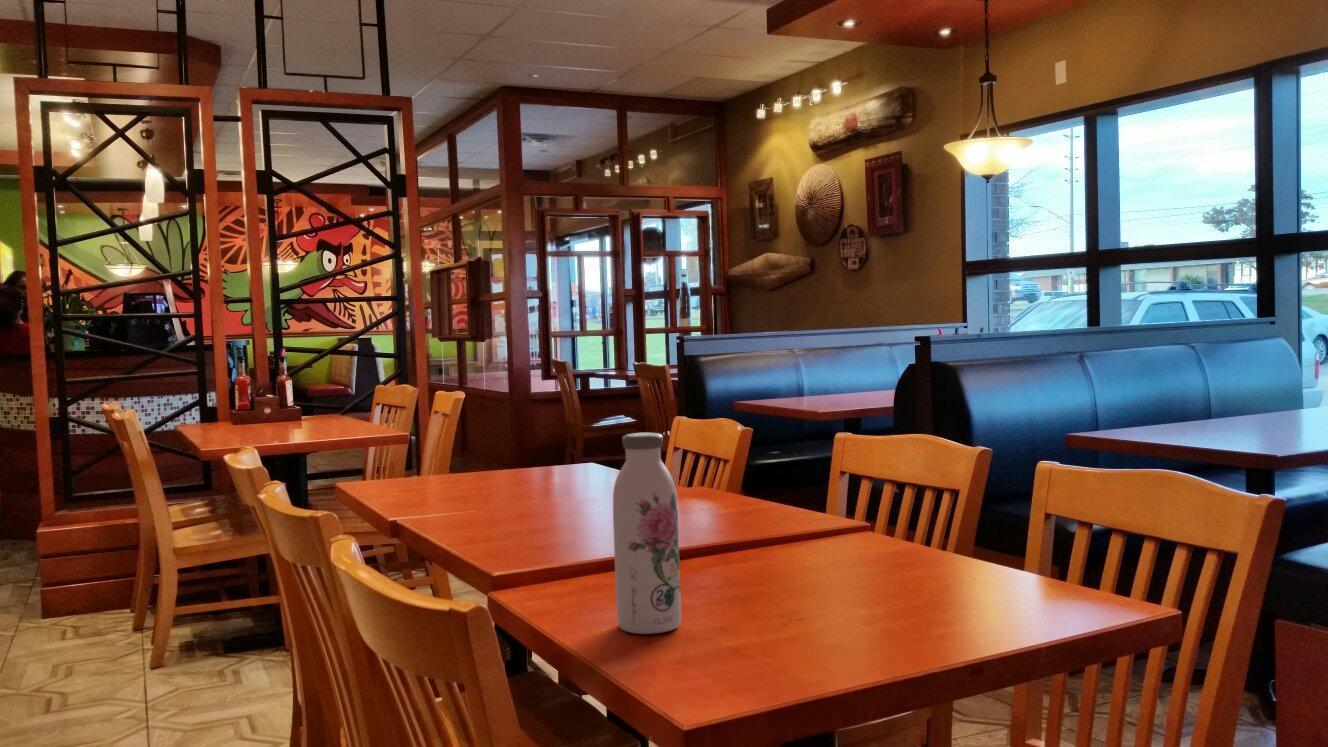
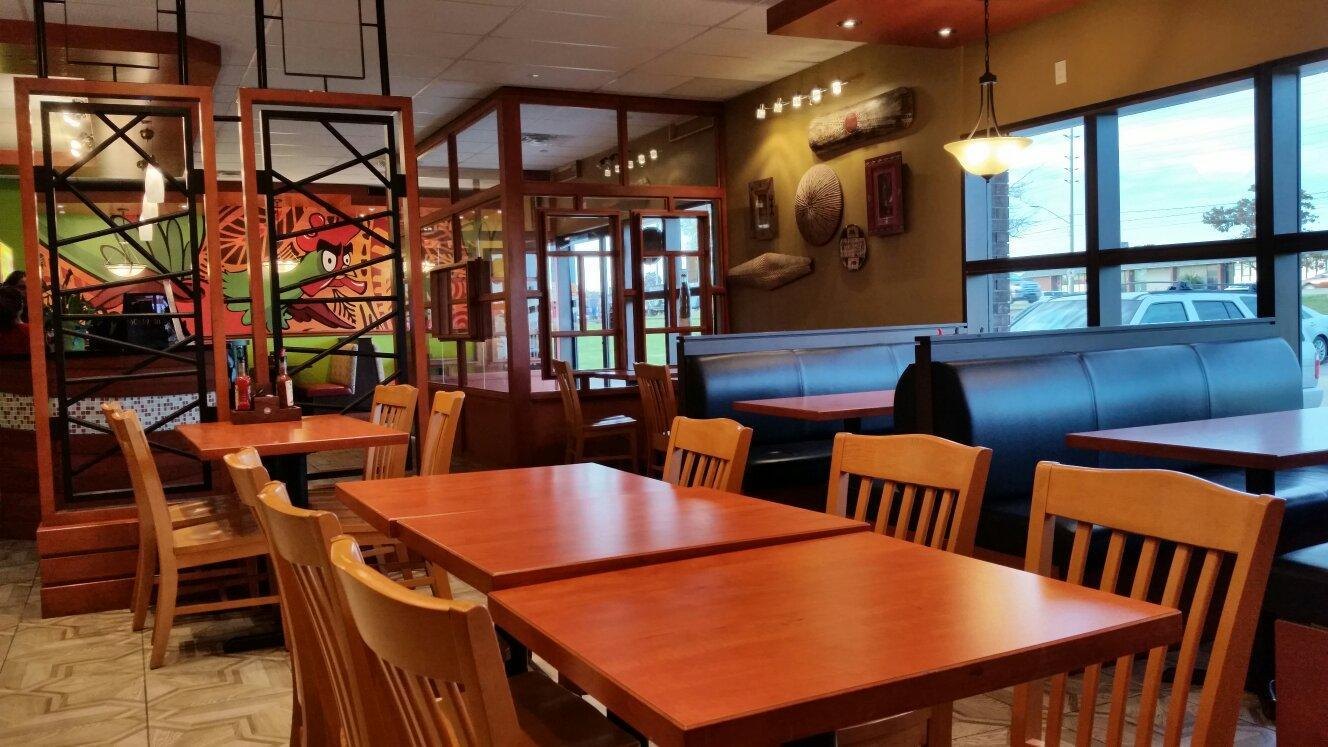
- water bottle [612,432,682,635]
